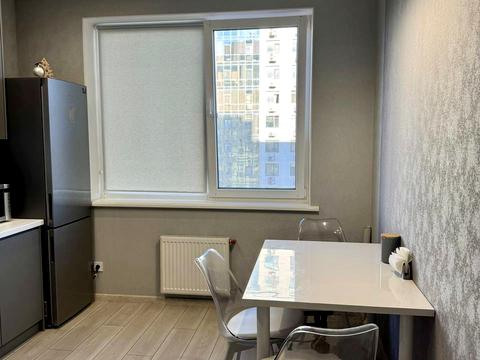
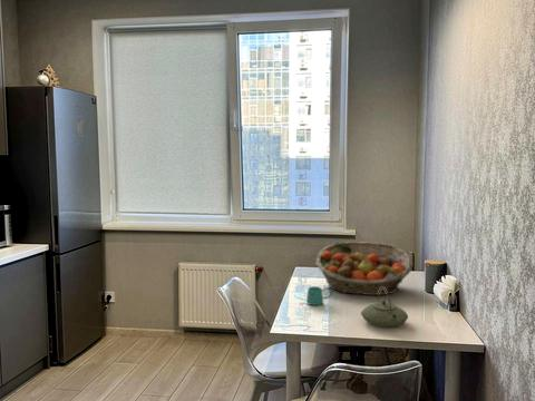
+ mug [305,285,333,306]
+ teapot [360,287,409,329]
+ fruit basket [314,241,414,296]
